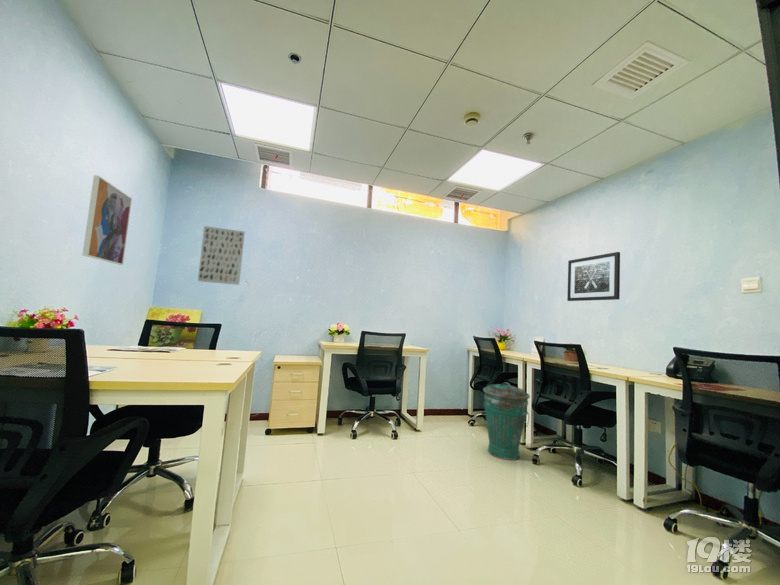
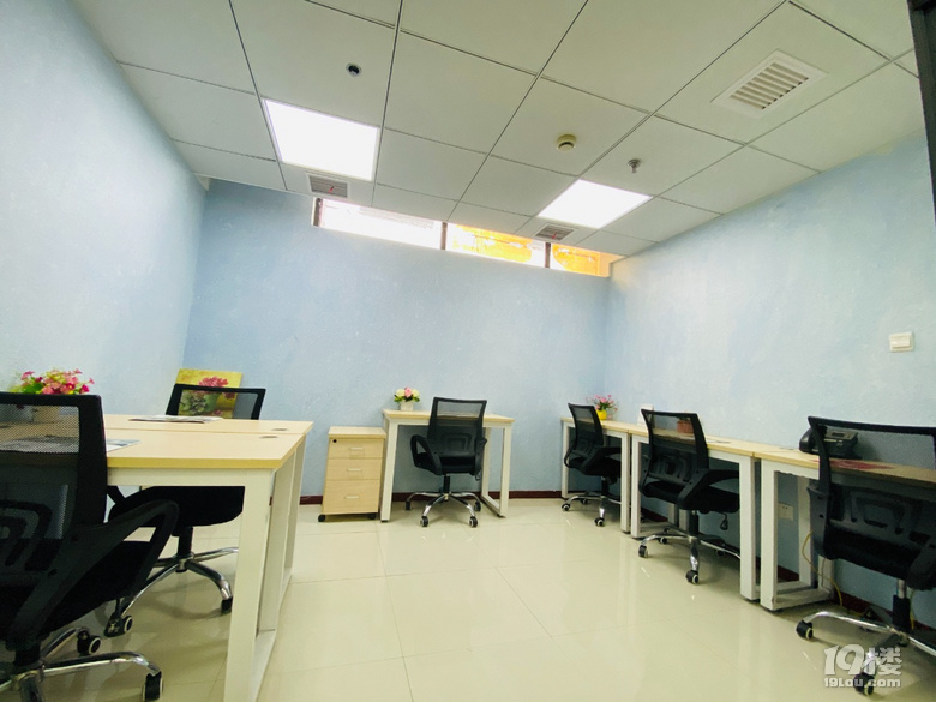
- wall art [81,174,133,266]
- wall art [197,225,246,286]
- trash can [482,382,531,461]
- wall art [566,251,621,302]
